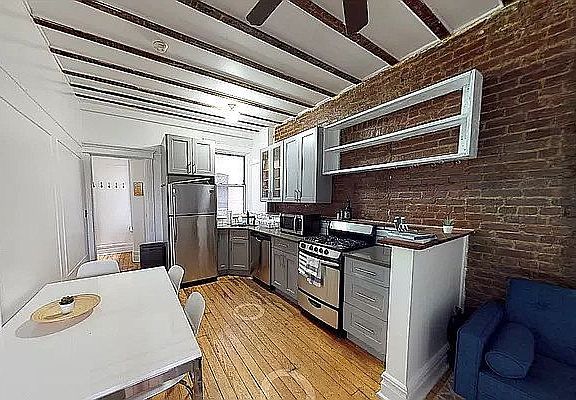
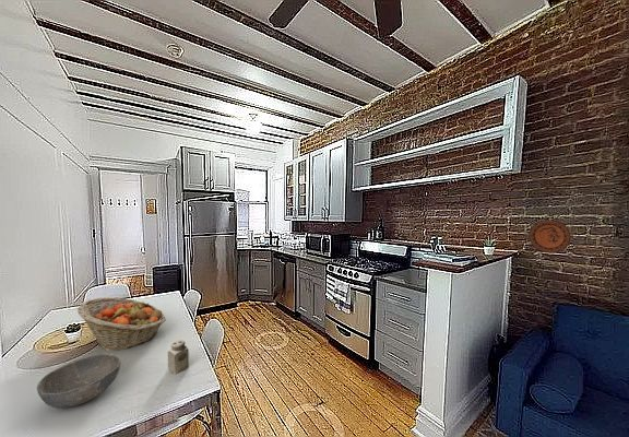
+ fruit basket [76,297,167,352]
+ bowl [36,353,122,409]
+ decorative plate [527,218,572,255]
+ salt shaker [167,339,190,375]
